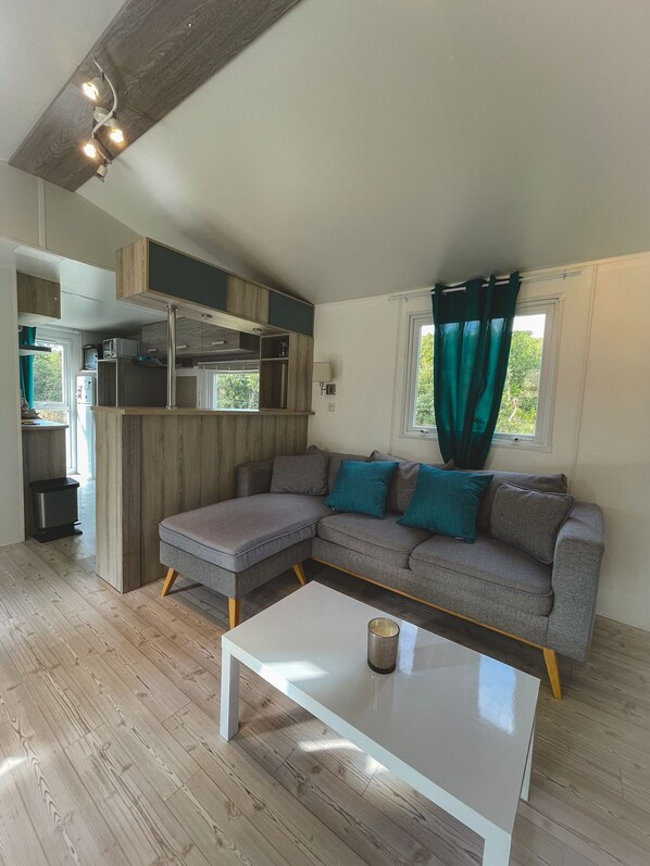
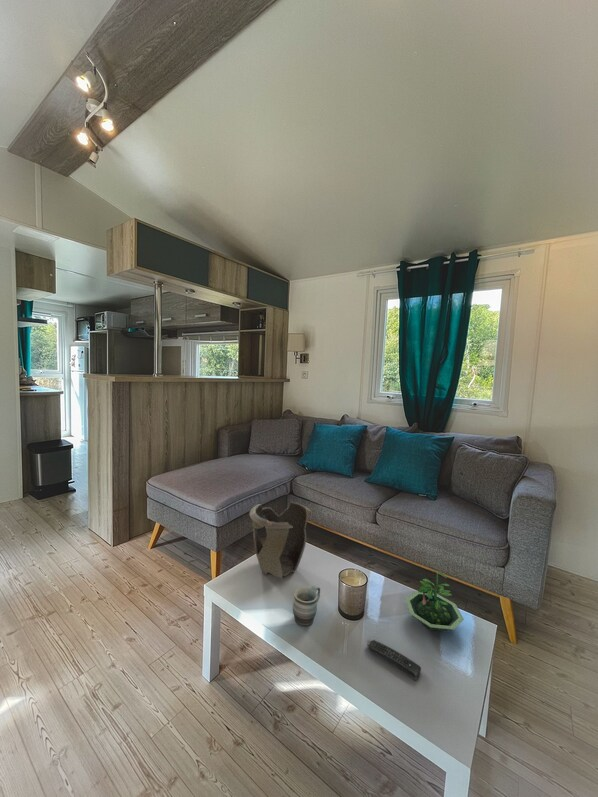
+ terrarium [404,570,465,632]
+ decorative bowl [248,501,312,579]
+ mug [292,584,321,627]
+ remote control [366,639,422,681]
